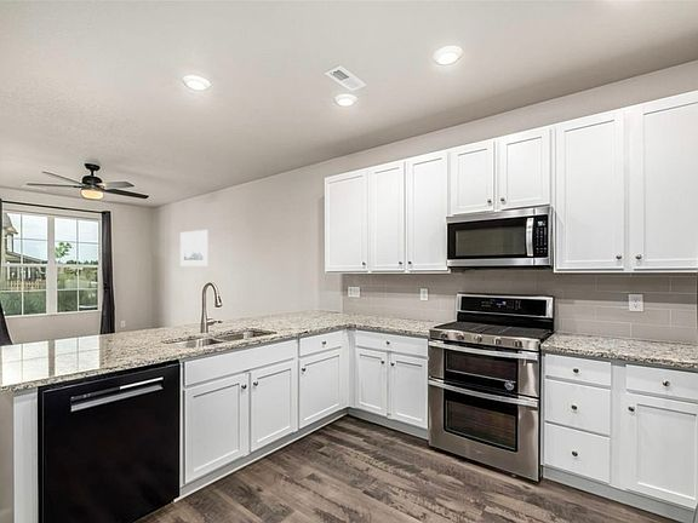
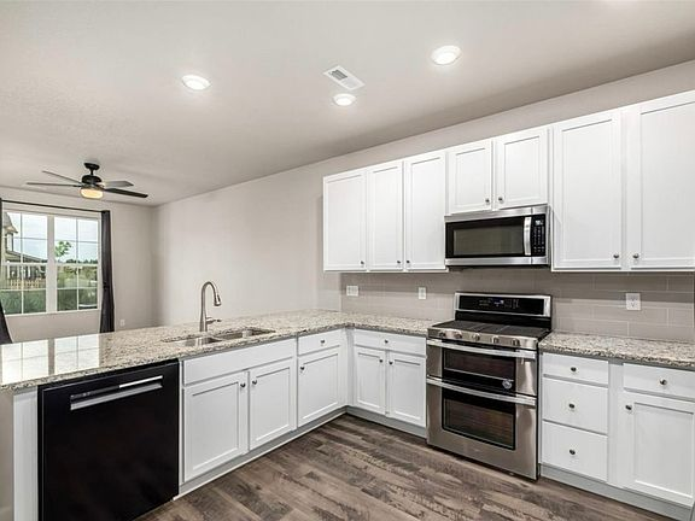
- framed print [179,229,208,268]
